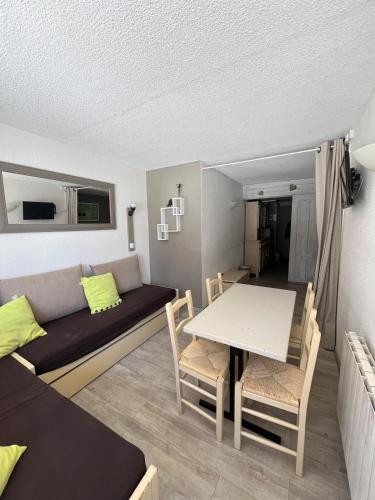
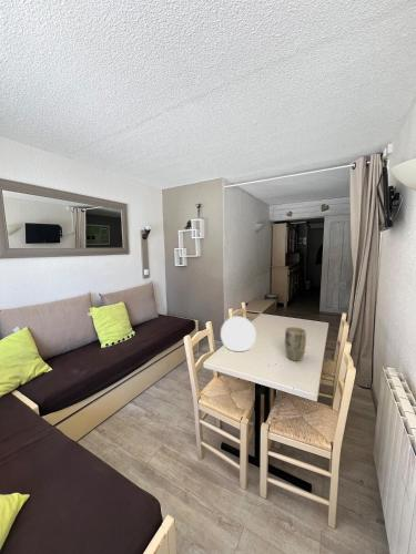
+ plant pot [284,326,307,362]
+ plate [220,316,257,352]
